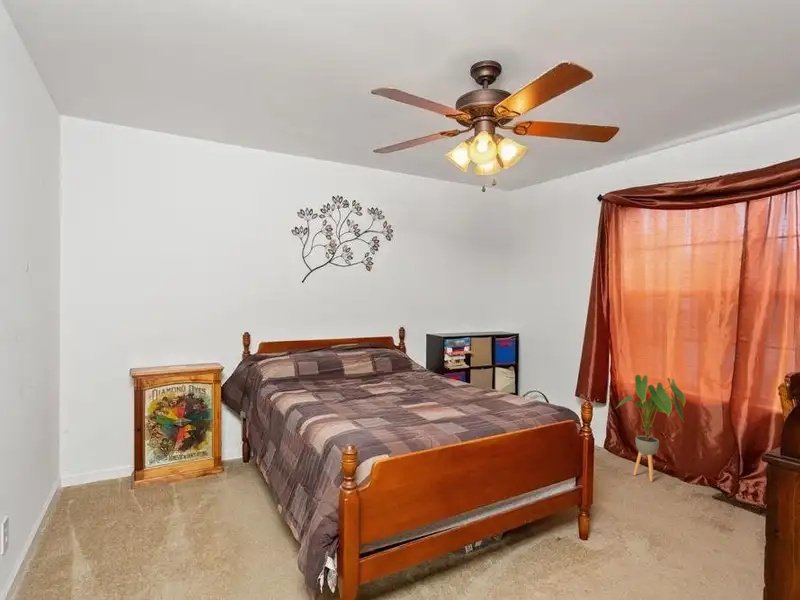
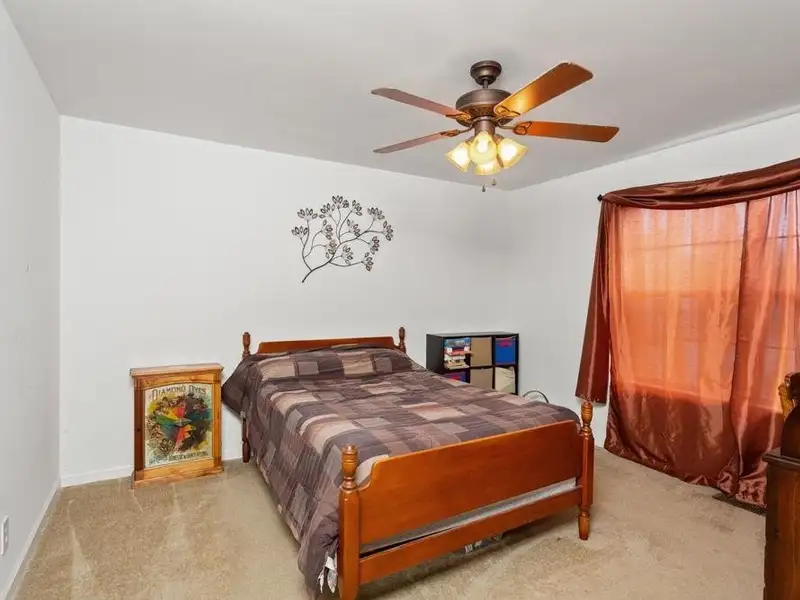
- house plant [616,374,686,483]
